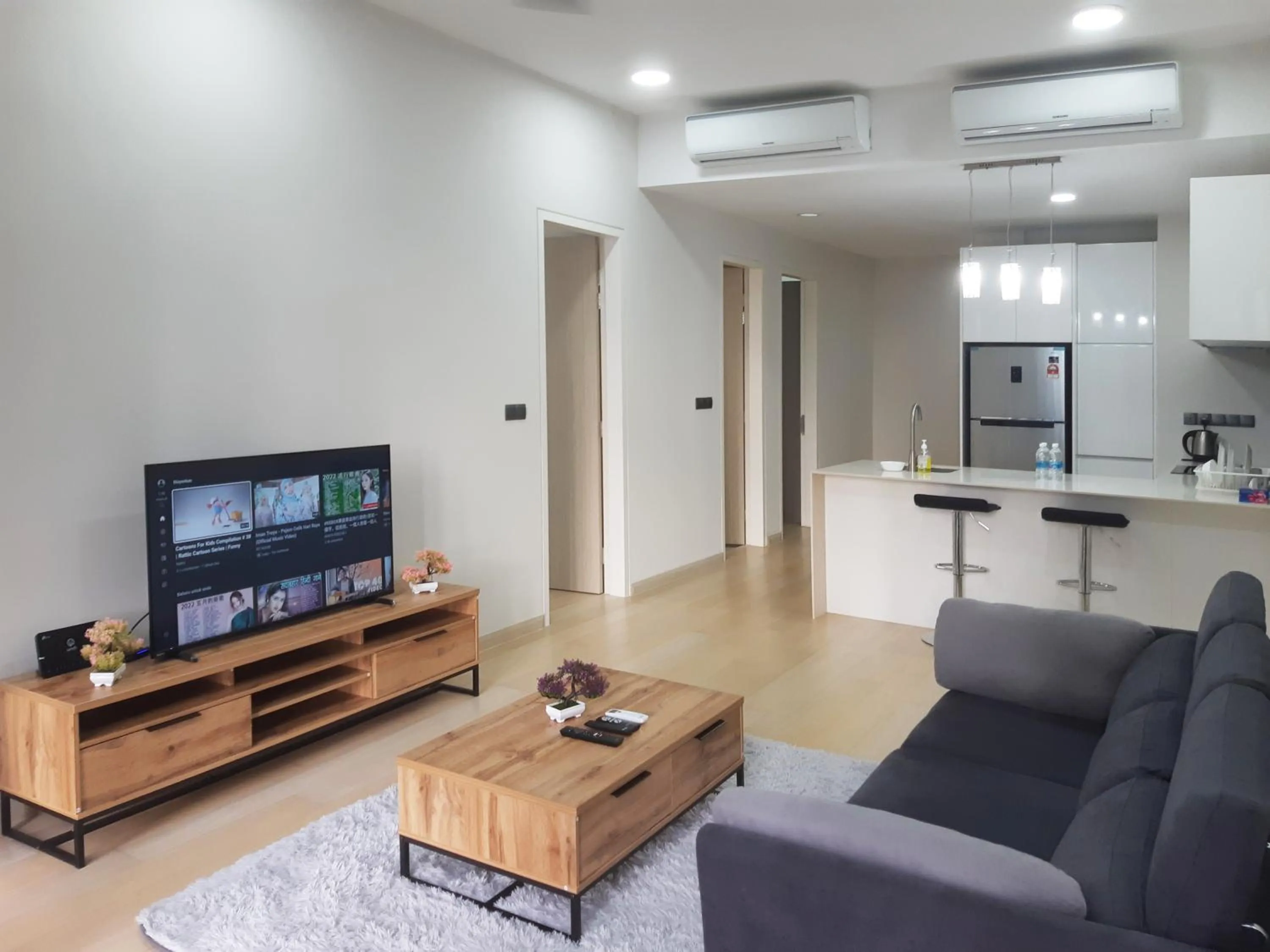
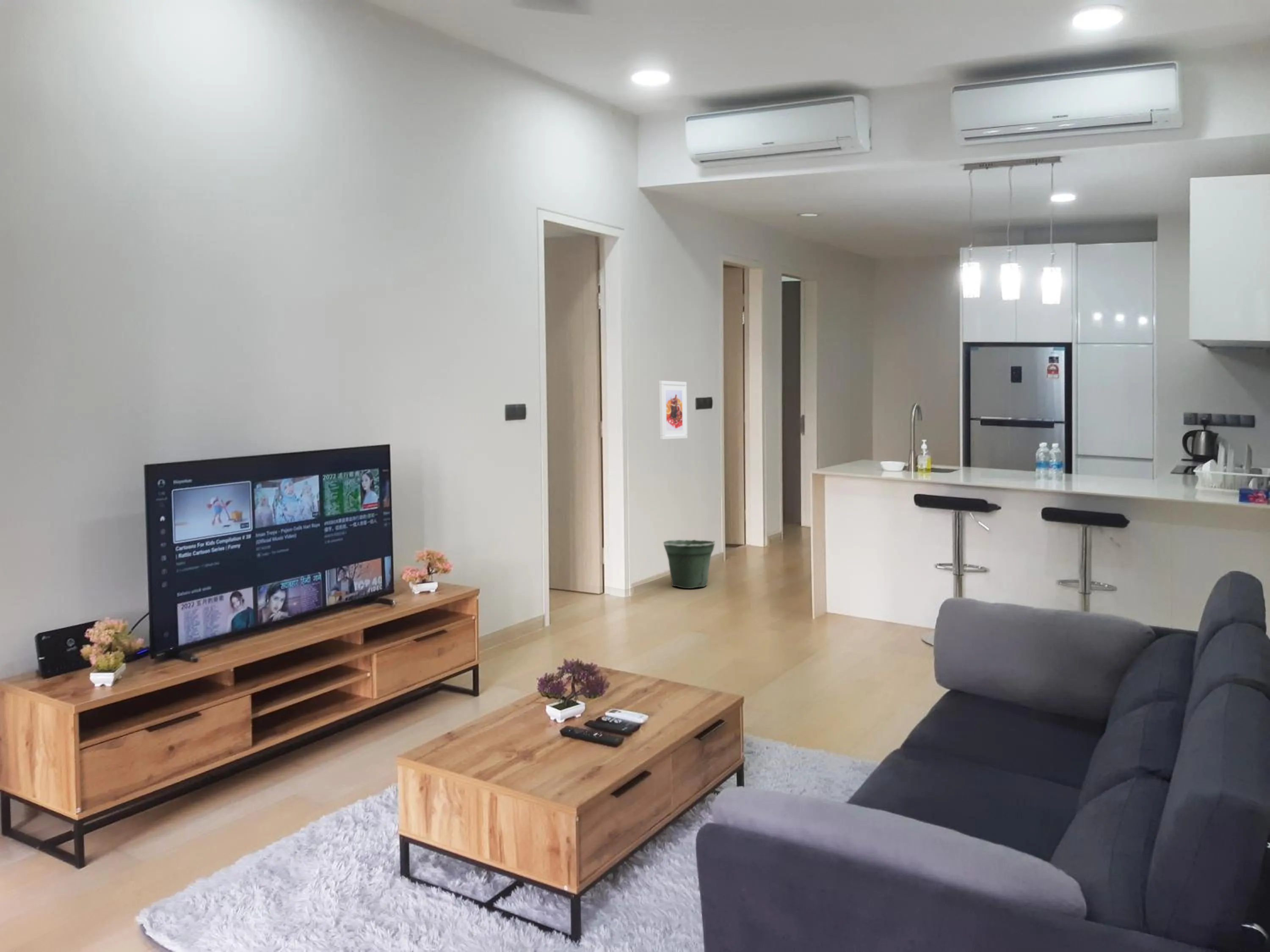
+ flower pot [663,539,715,589]
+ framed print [658,380,688,440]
